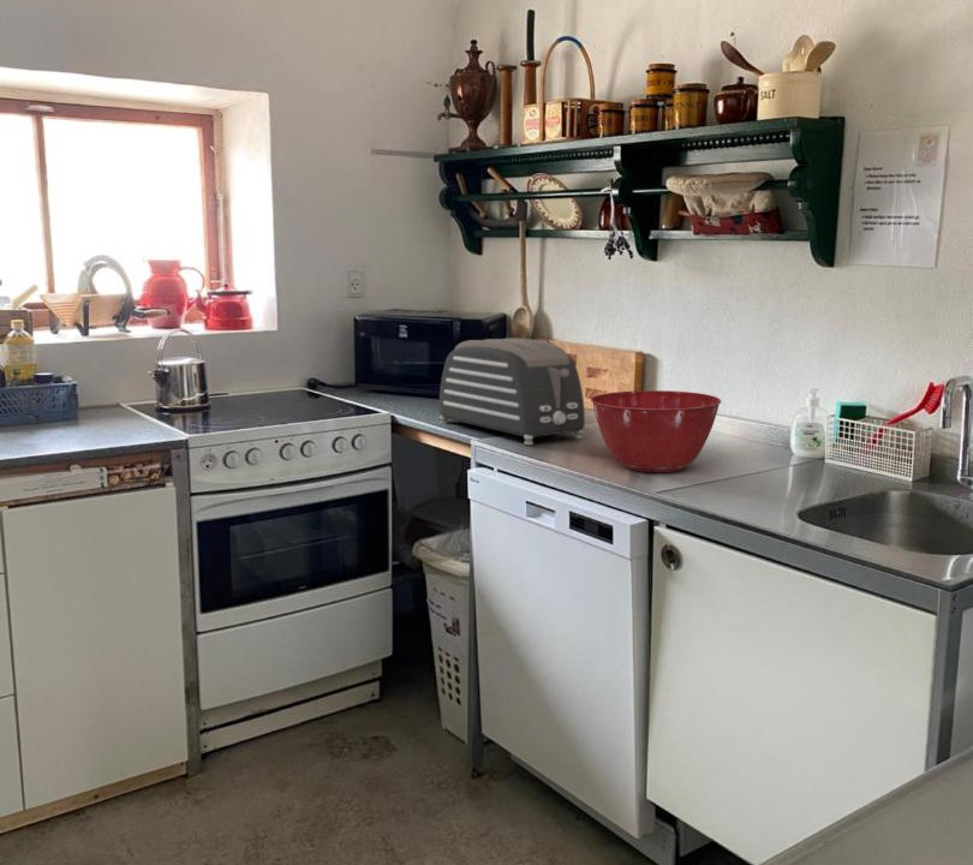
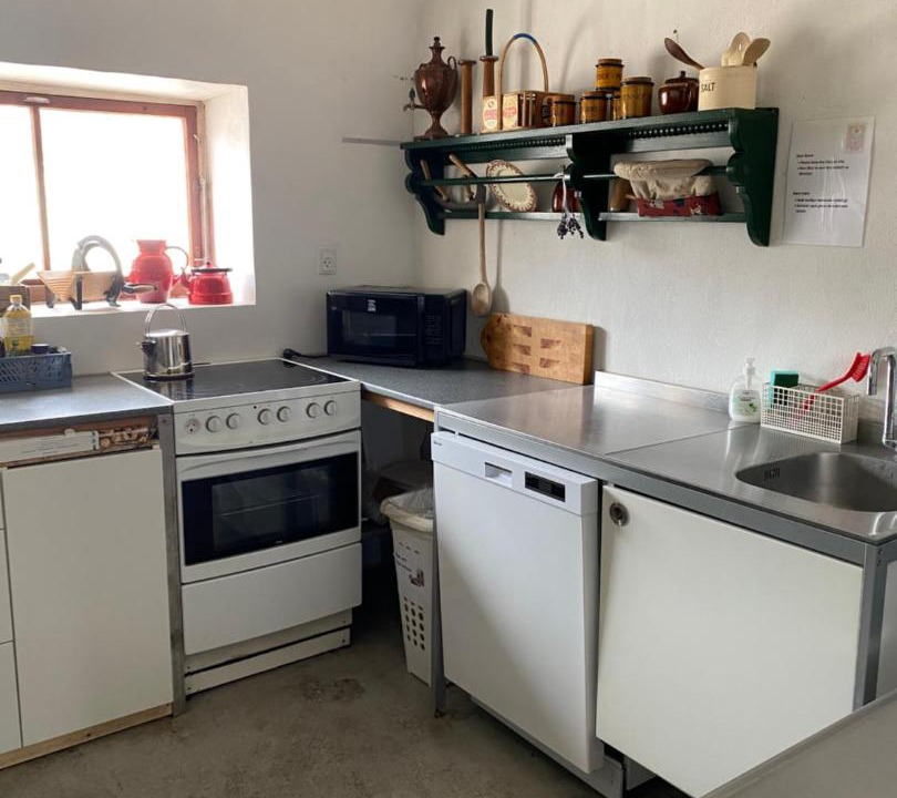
- toaster [438,338,586,446]
- mixing bowl [590,389,722,473]
